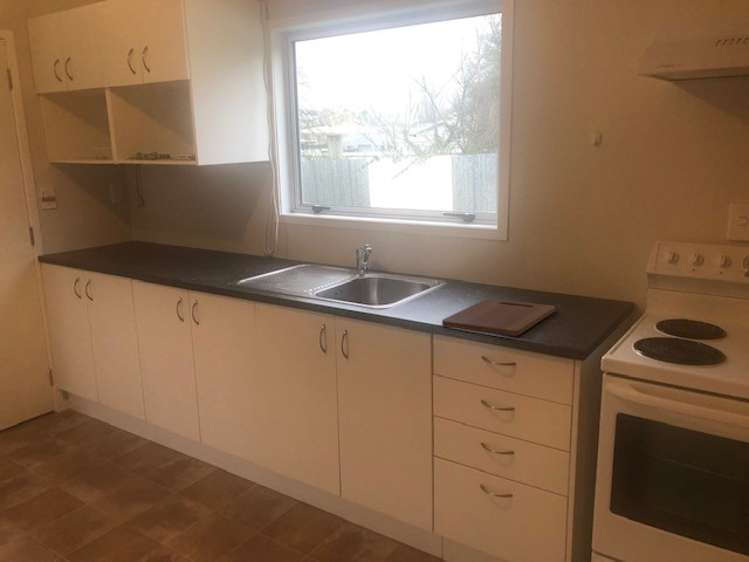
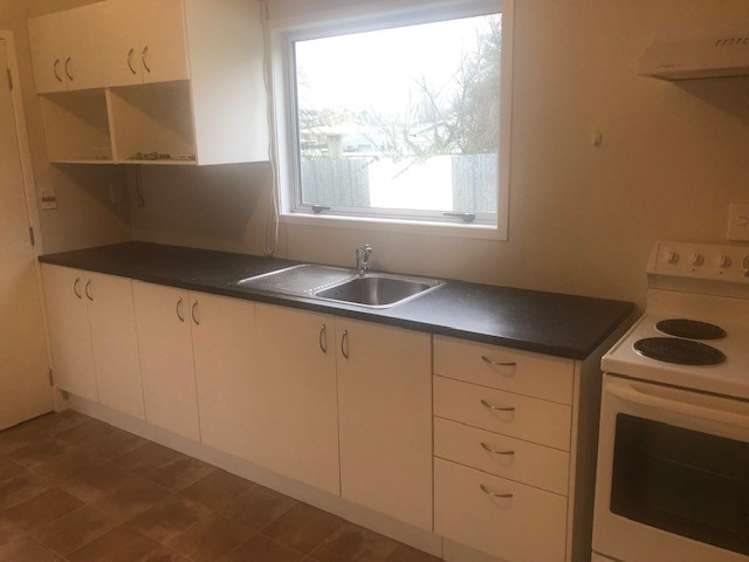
- cutting board [441,298,556,337]
